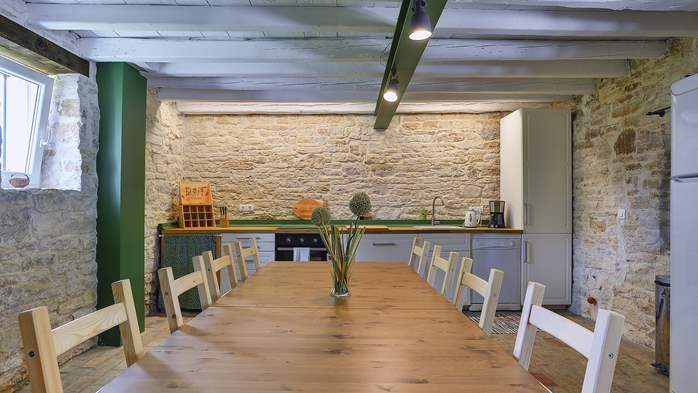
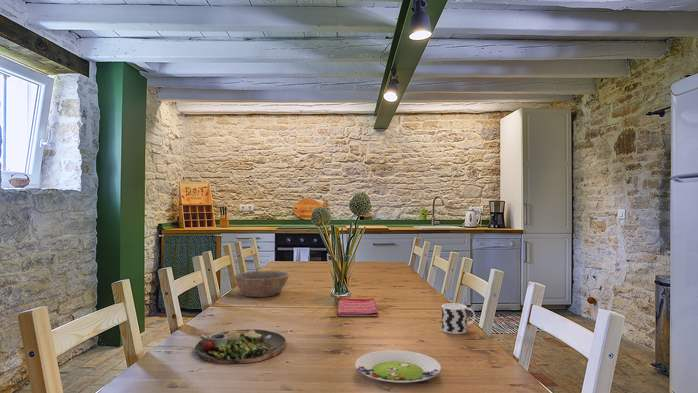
+ dinner plate [194,328,287,365]
+ salad plate [354,349,442,384]
+ cup [441,302,476,335]
+ dish towel [337,297,379,317]
+ bowl [233,270,291,298]
